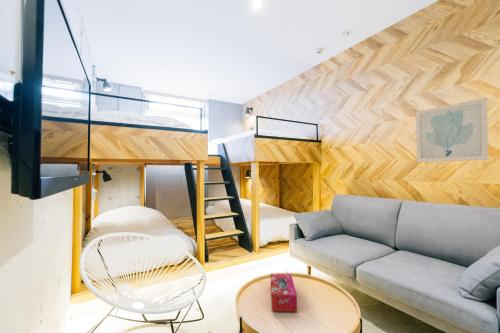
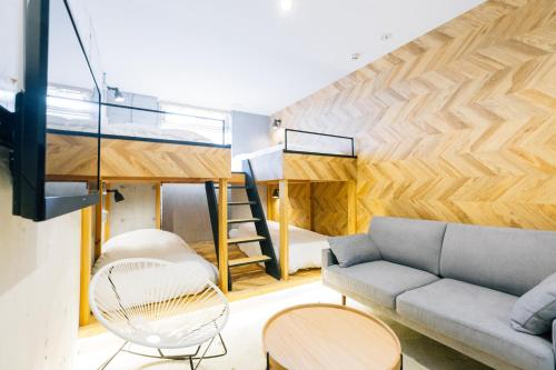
- tissue box [270,273,298,313]
- wall art [415,97,489,163]
